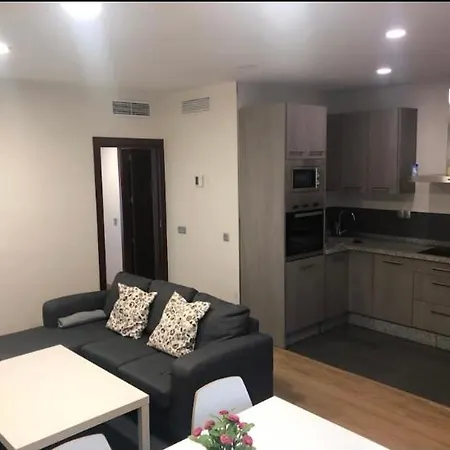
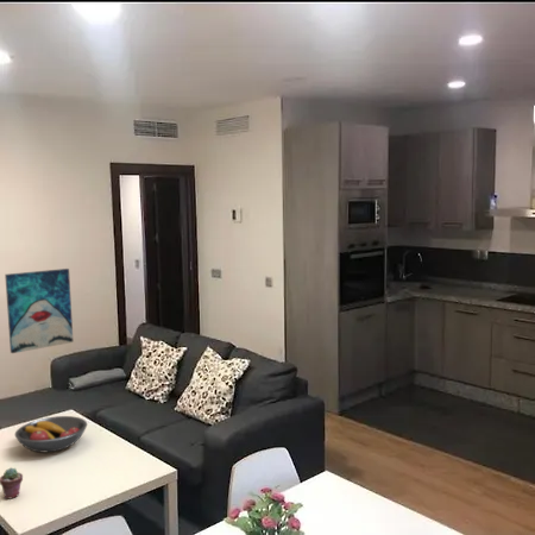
+ wall art [4,268,75,354]
+ potted succulent [0,466,24,501]
+ fruit bowl [14,415,88,453]
